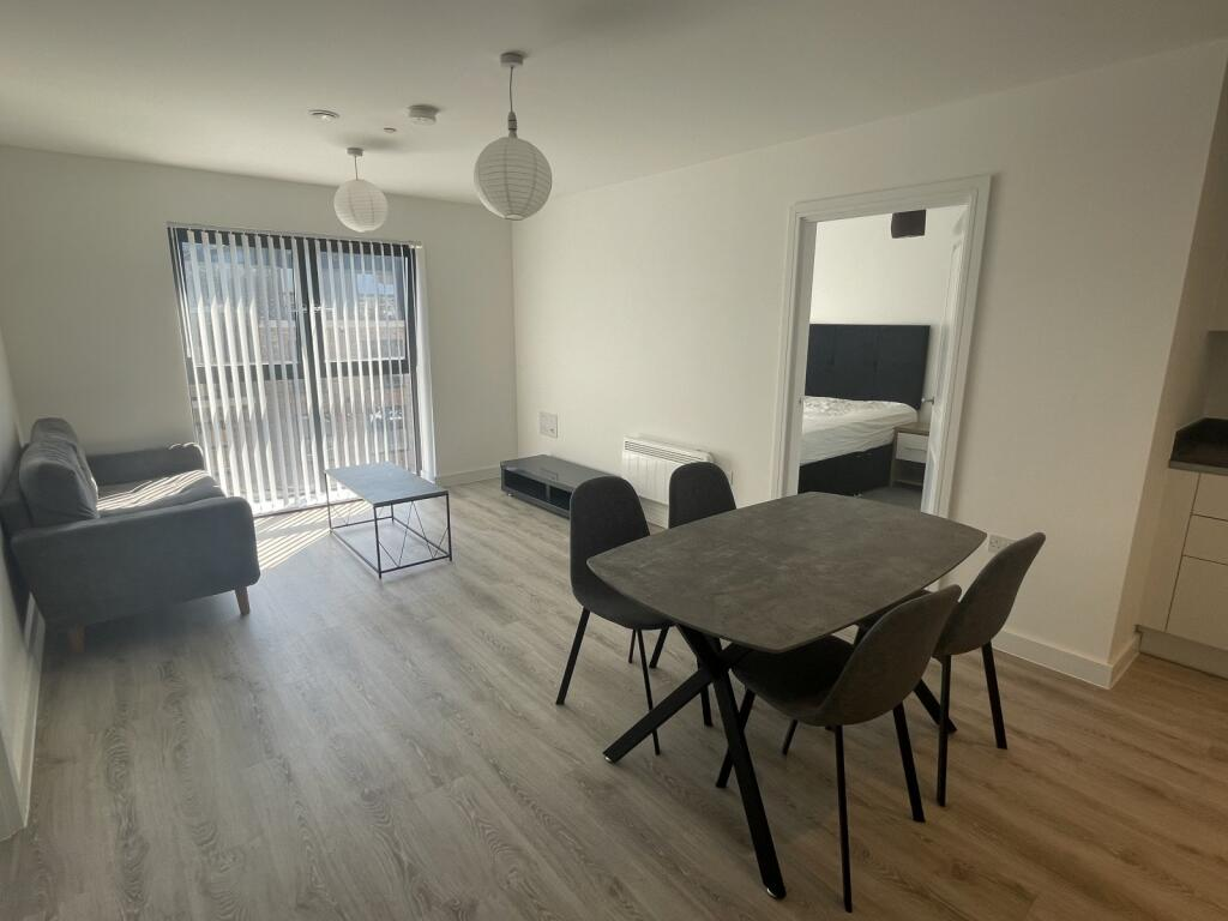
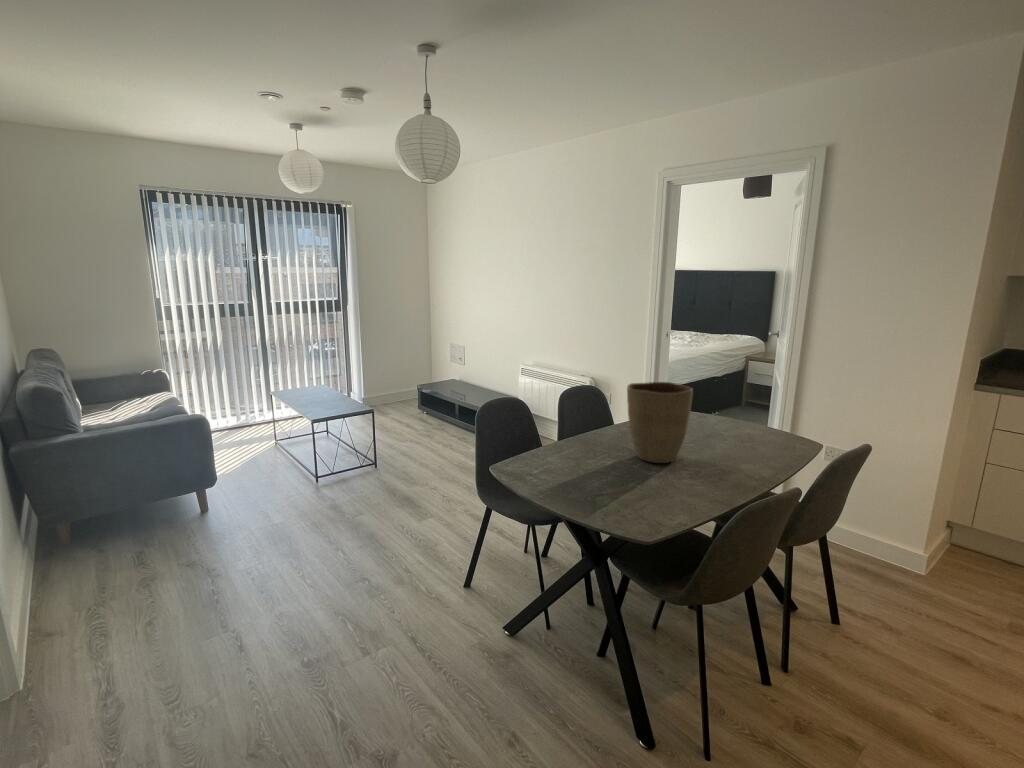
+ vase [626,381,694,464]
